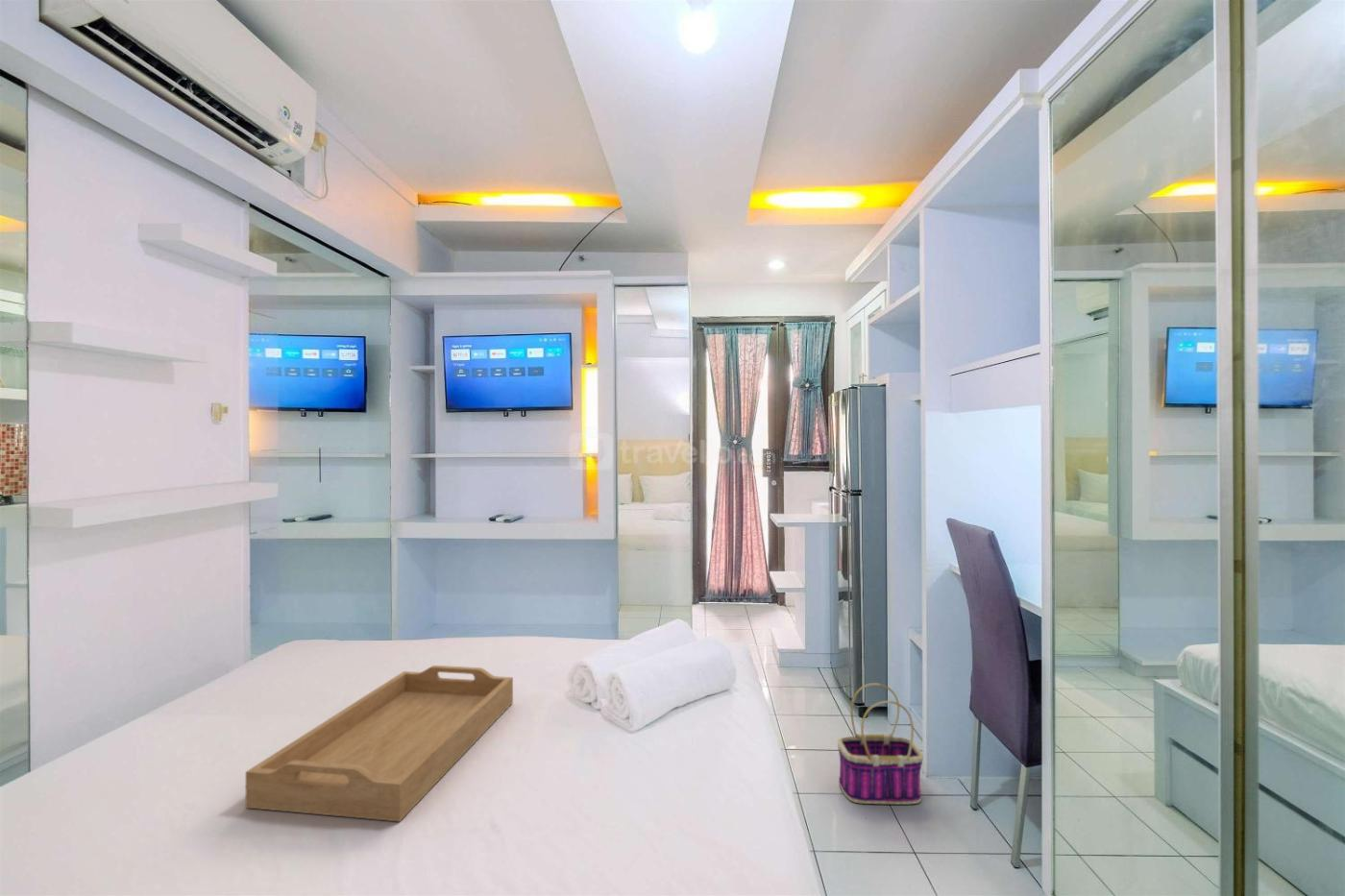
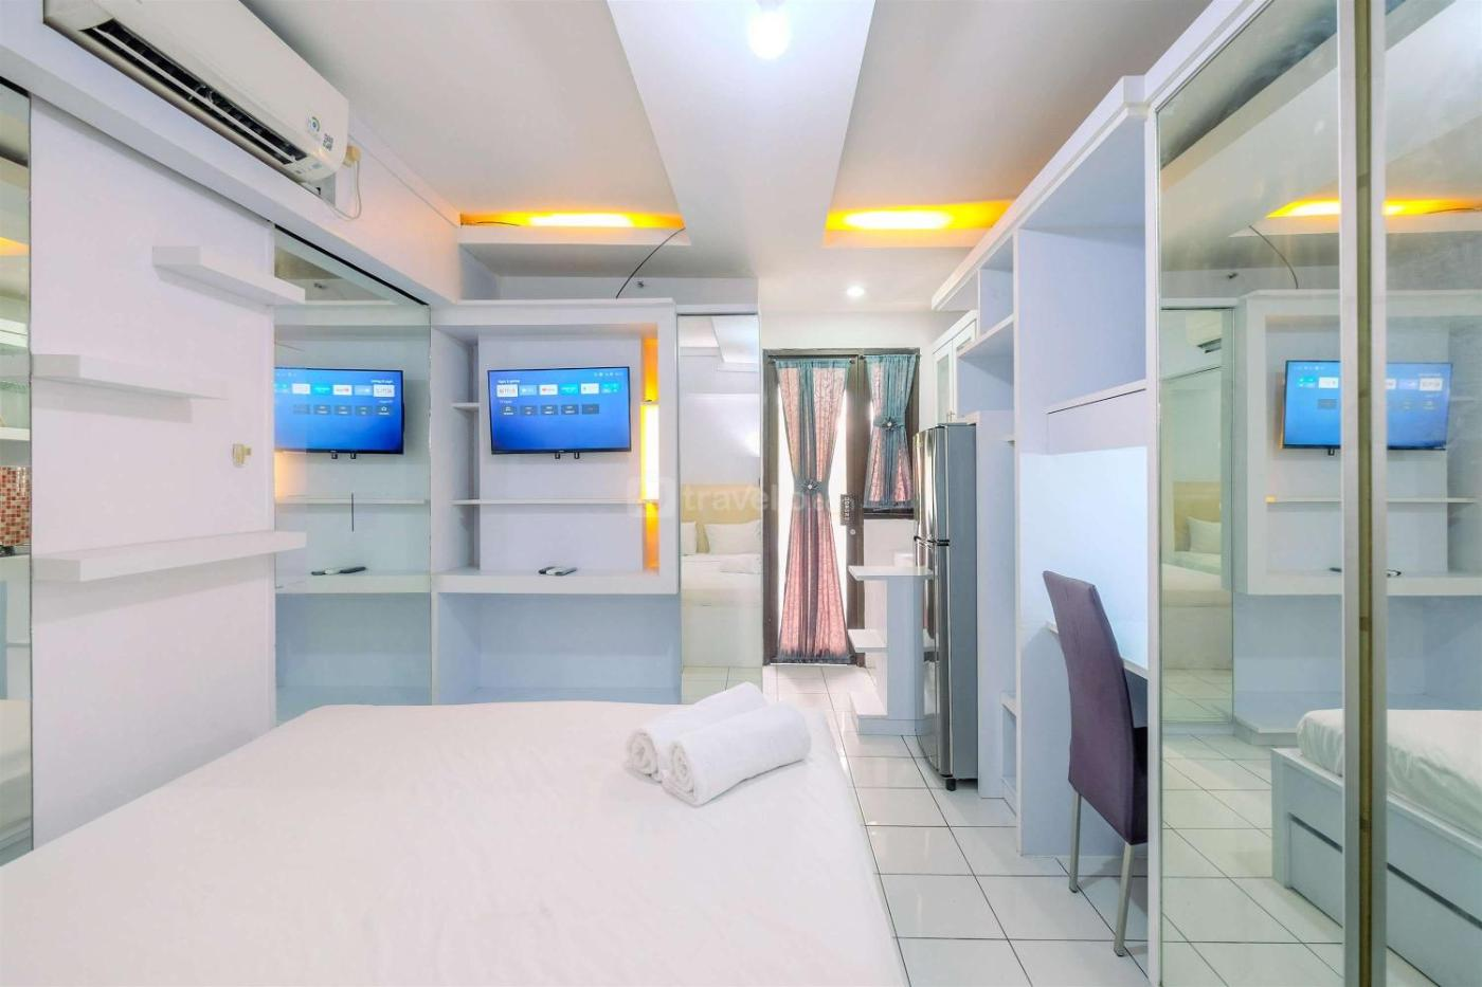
- basket [837,682,924,806]
- serving tray [245,665,514,823]
